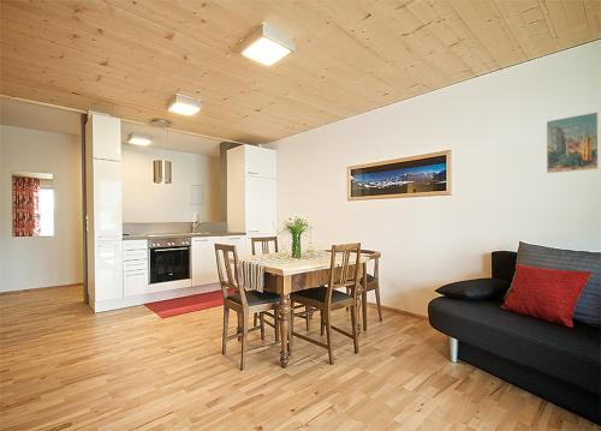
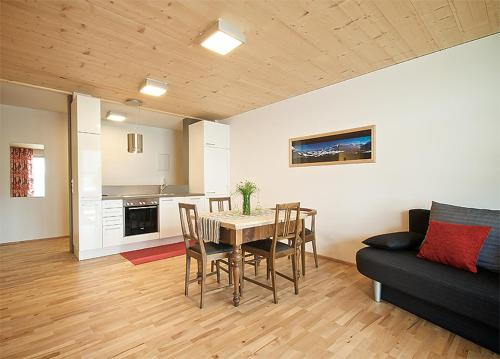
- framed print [546,110,600,174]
